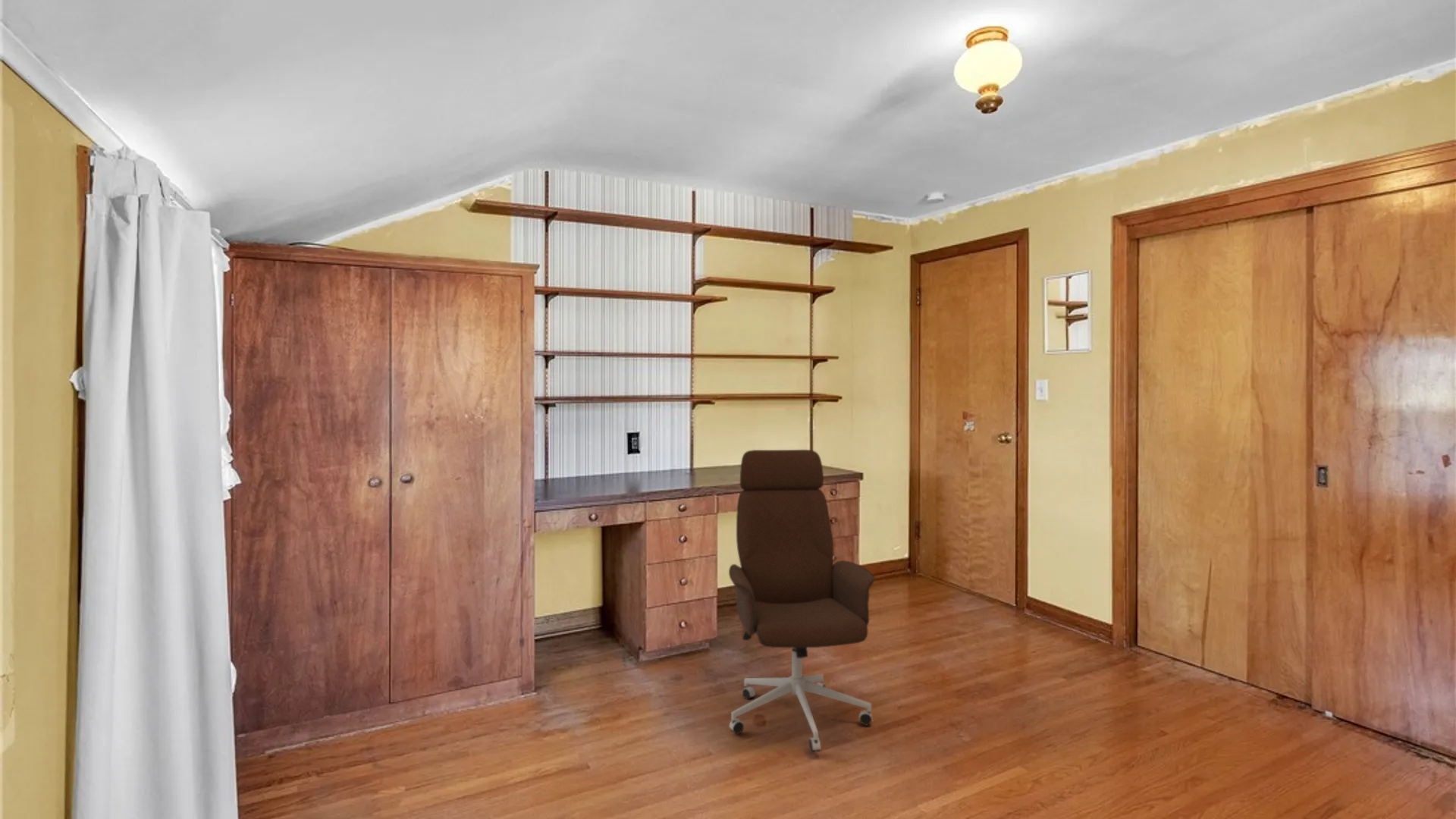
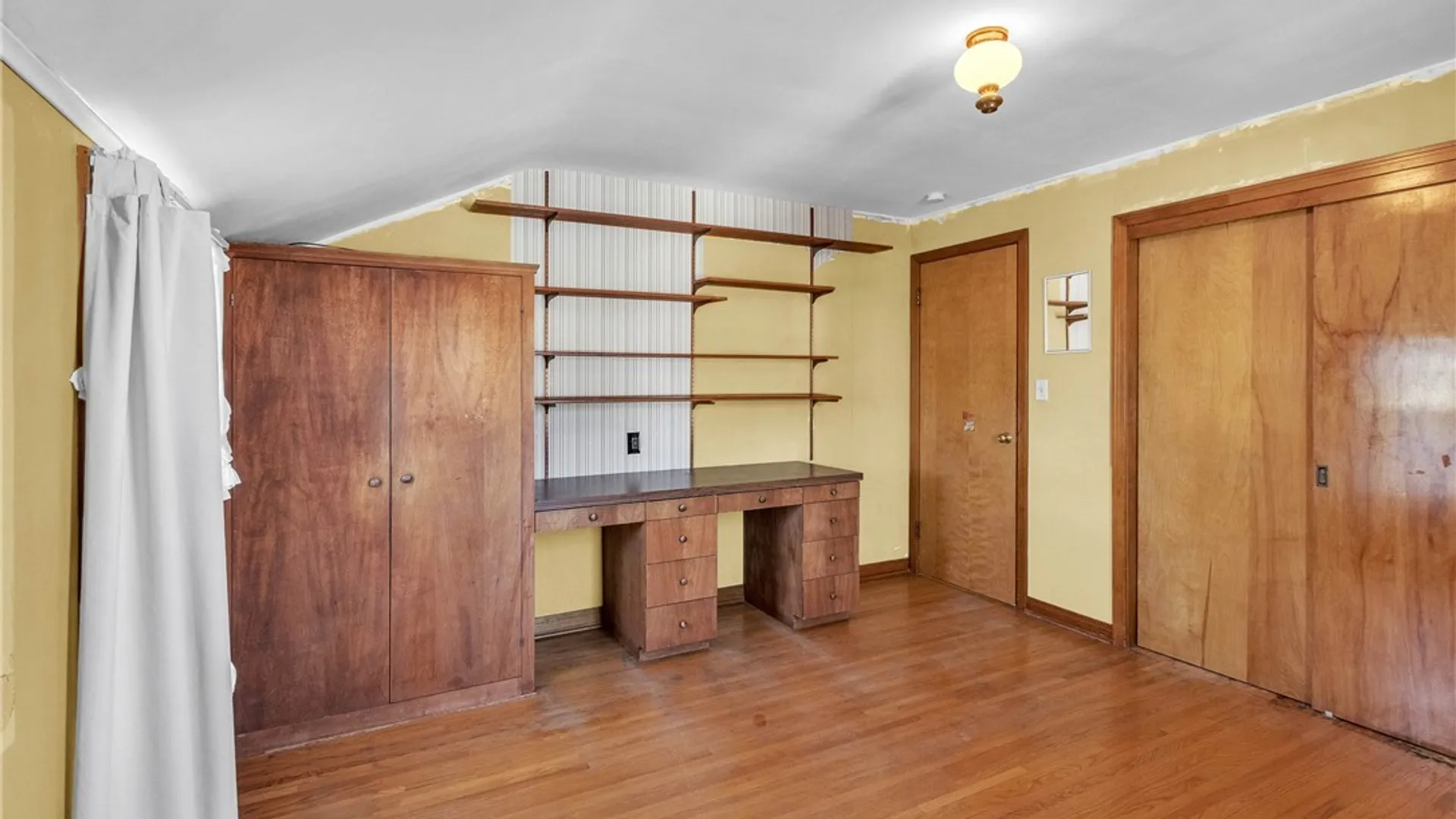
- office chair [728,449,876,753]
